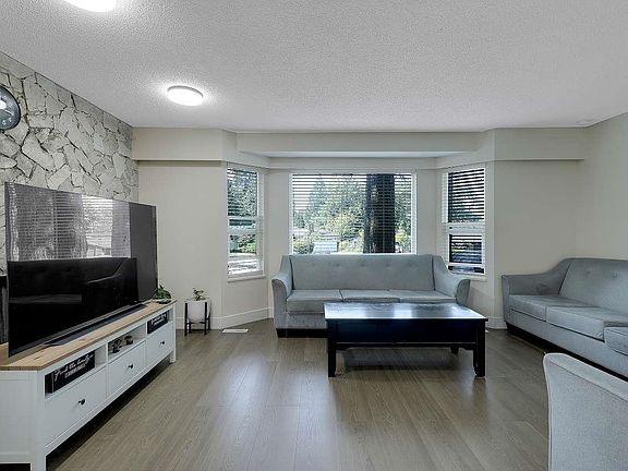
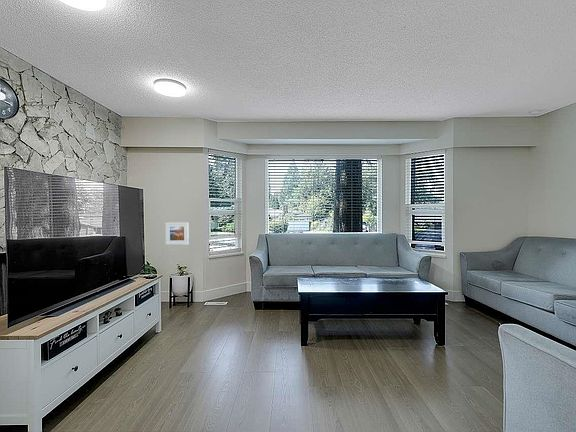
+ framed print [165,221,190,246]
